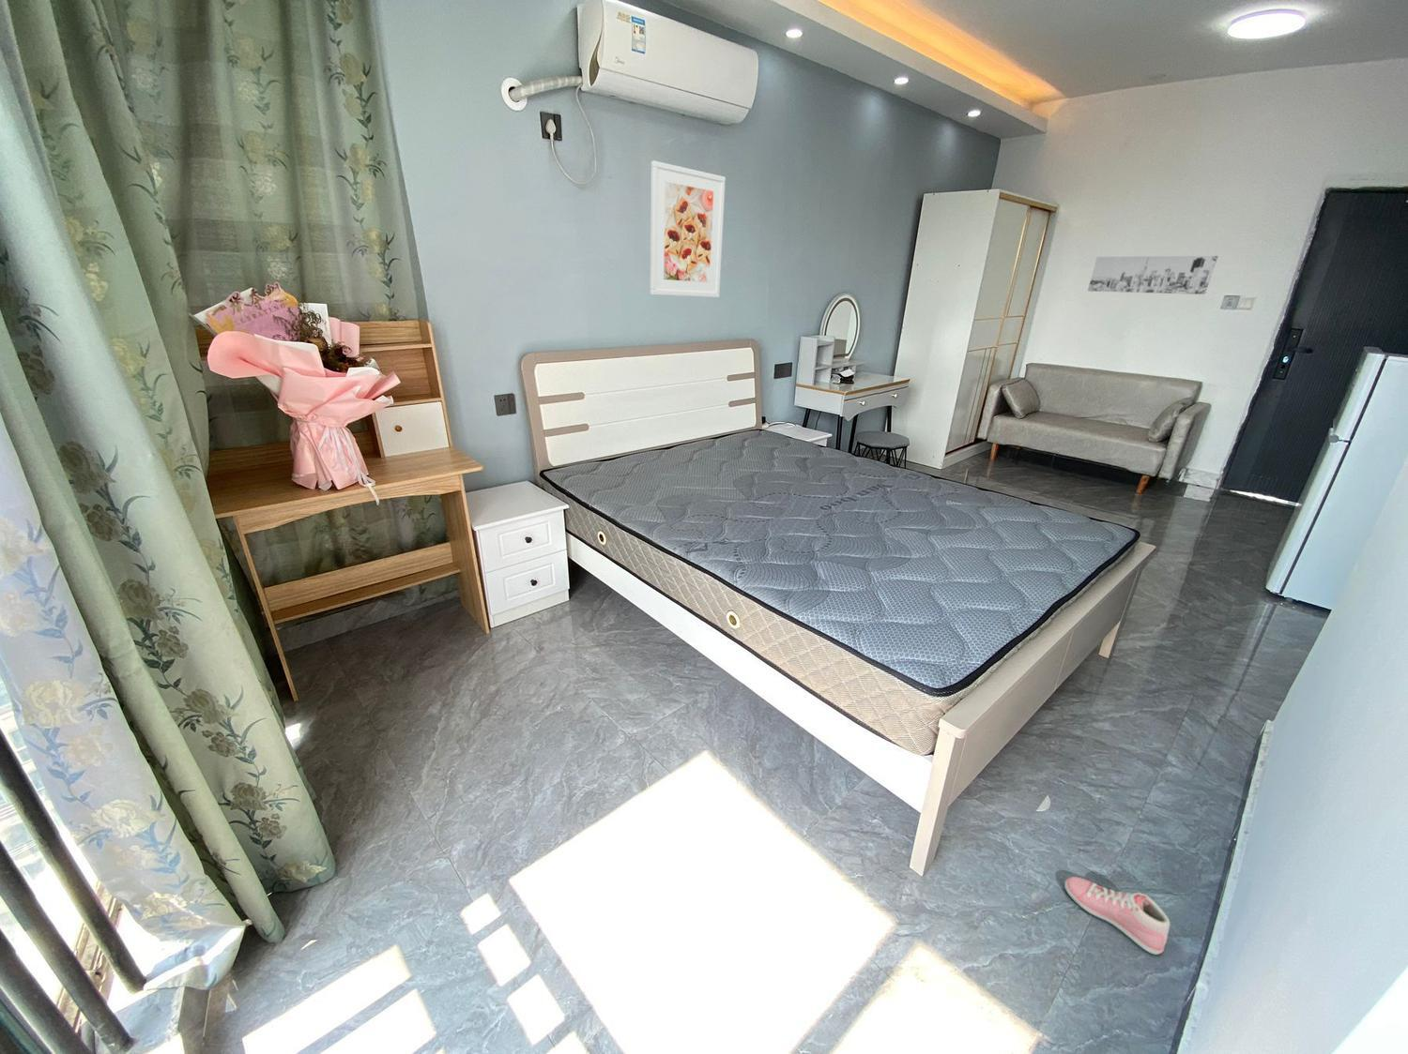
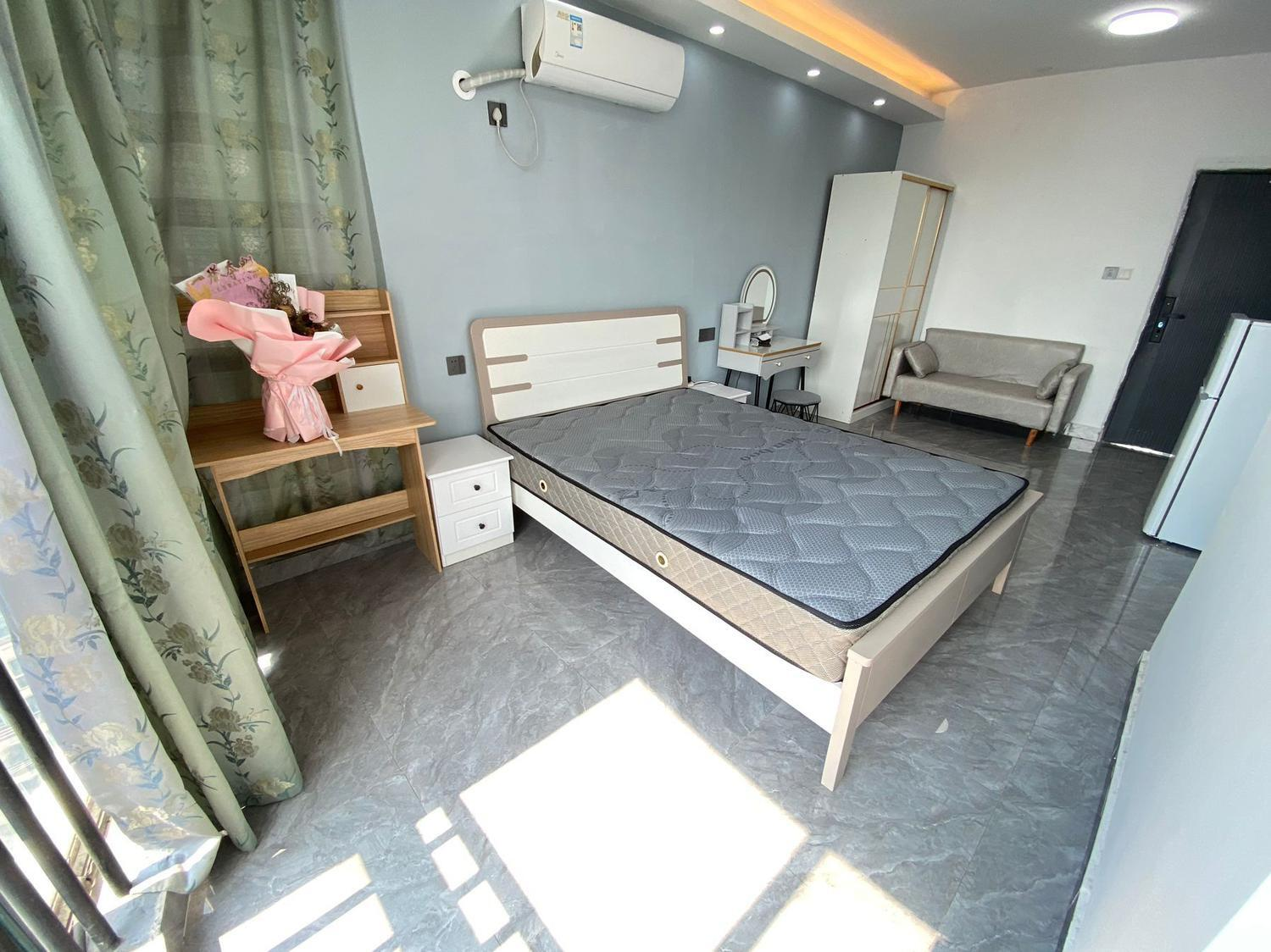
- sneaker [1063,876,1171,955]
- wall art [1087,255,1220,296]
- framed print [649,161,727,298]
